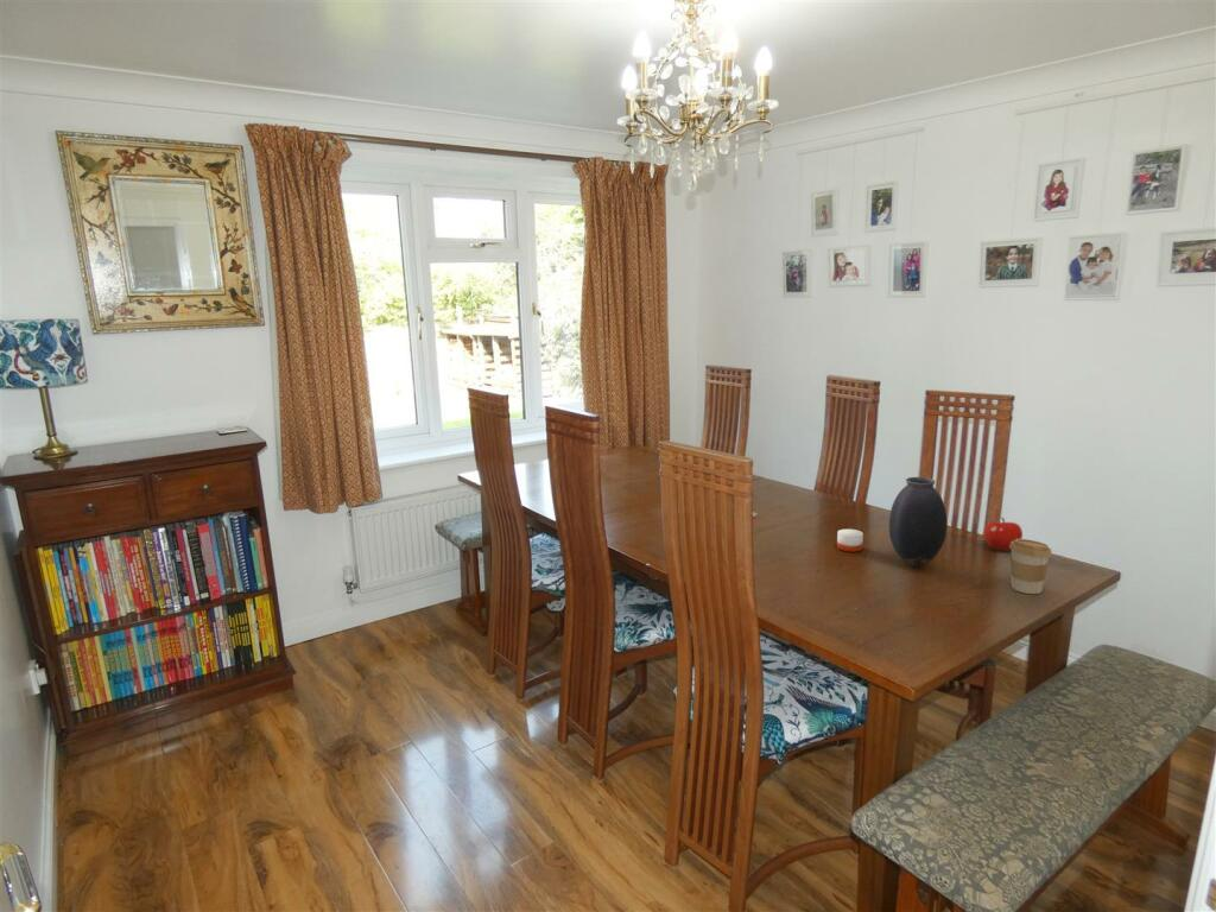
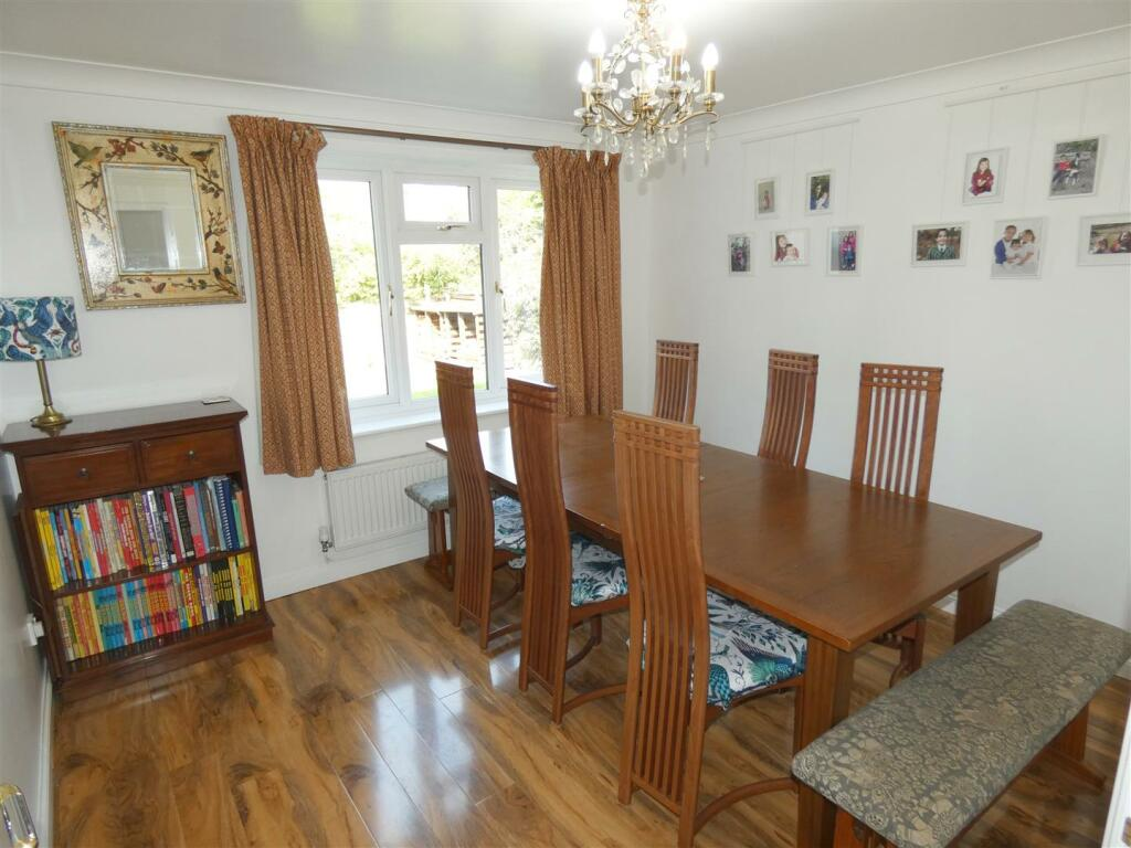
- vase [888,476,949,568]
- candle [836,517,864,553]
- fruit [983,517,1024,551]
- coffee cup [1009,538,1052,595]
